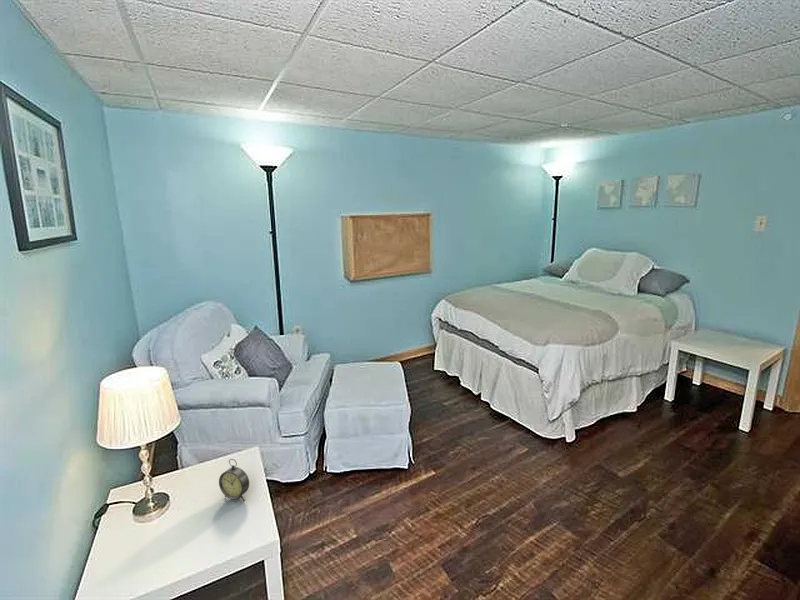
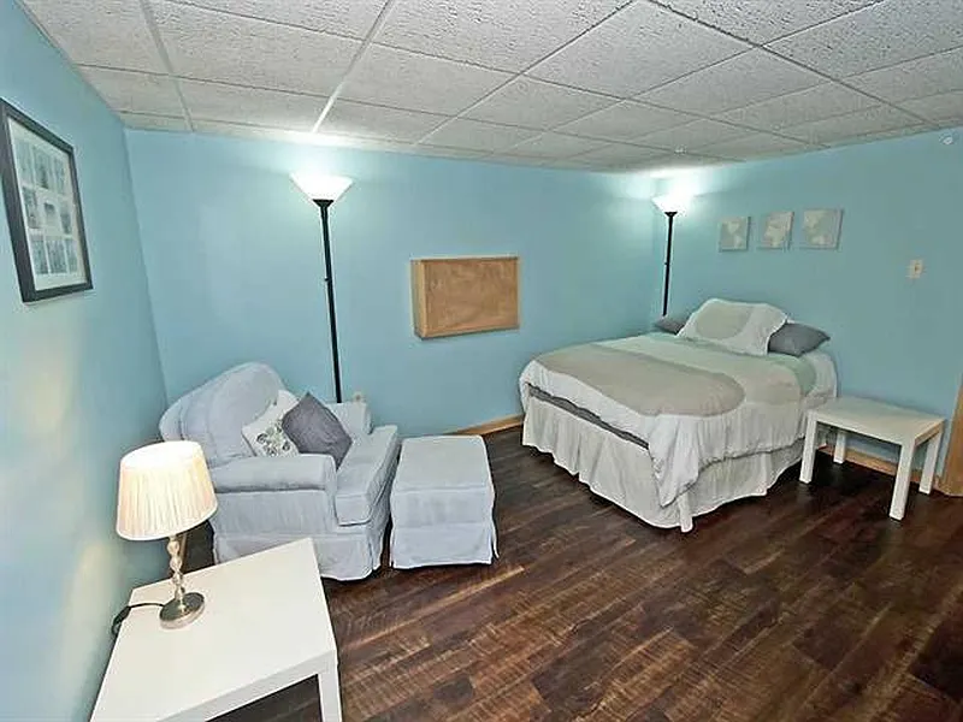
- alarm clock [218,458,250,503]
